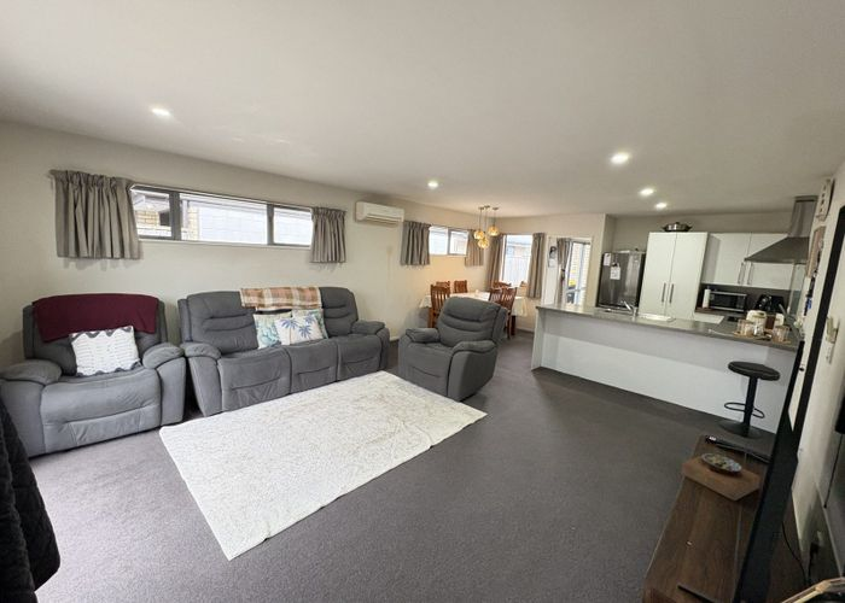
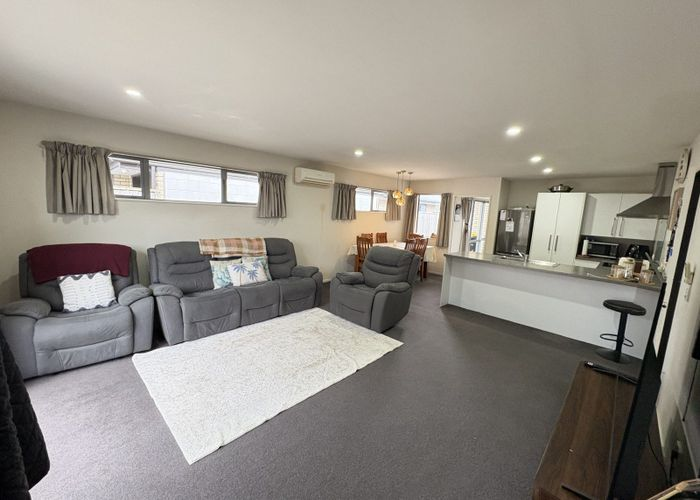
- bowl [681,452,762,502]
